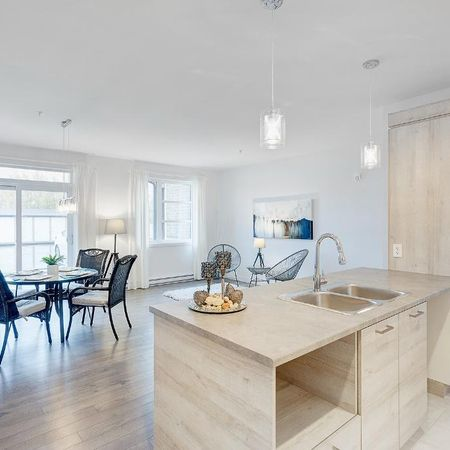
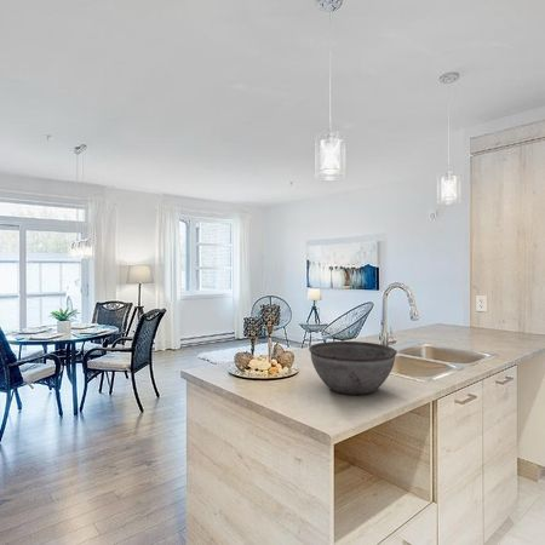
+ bowl [308,340,398,396]
